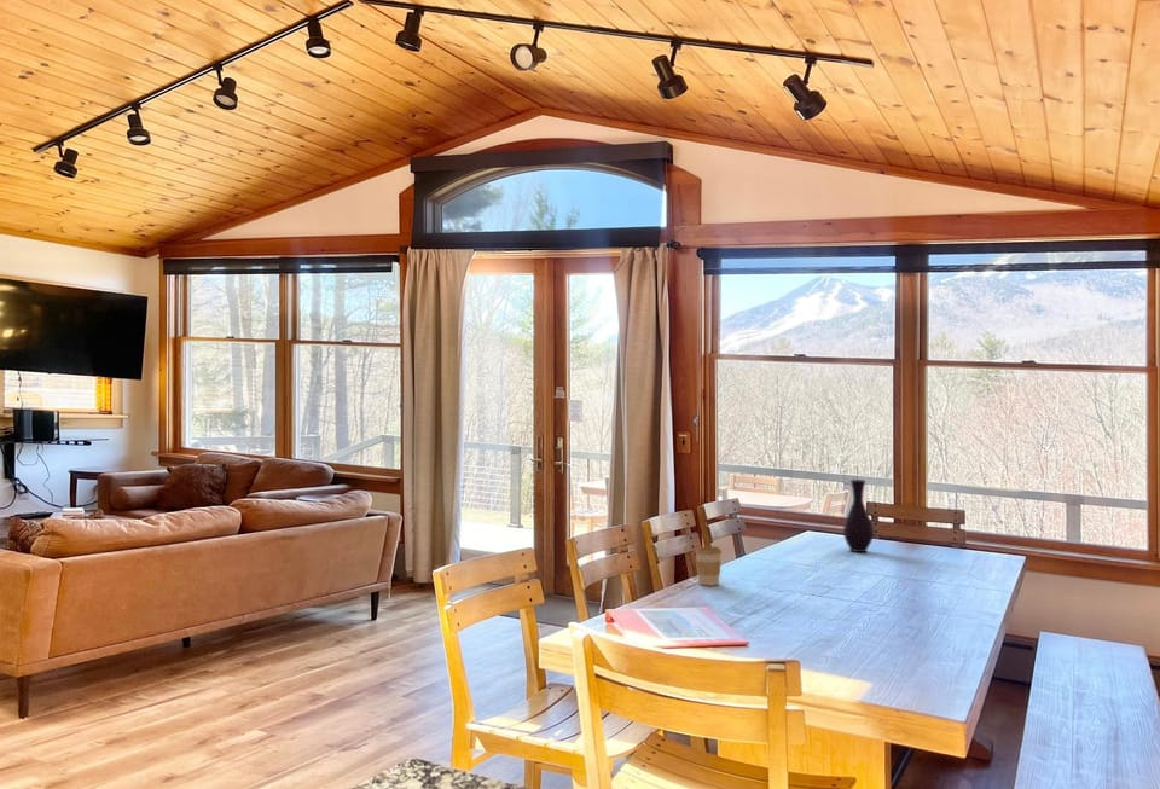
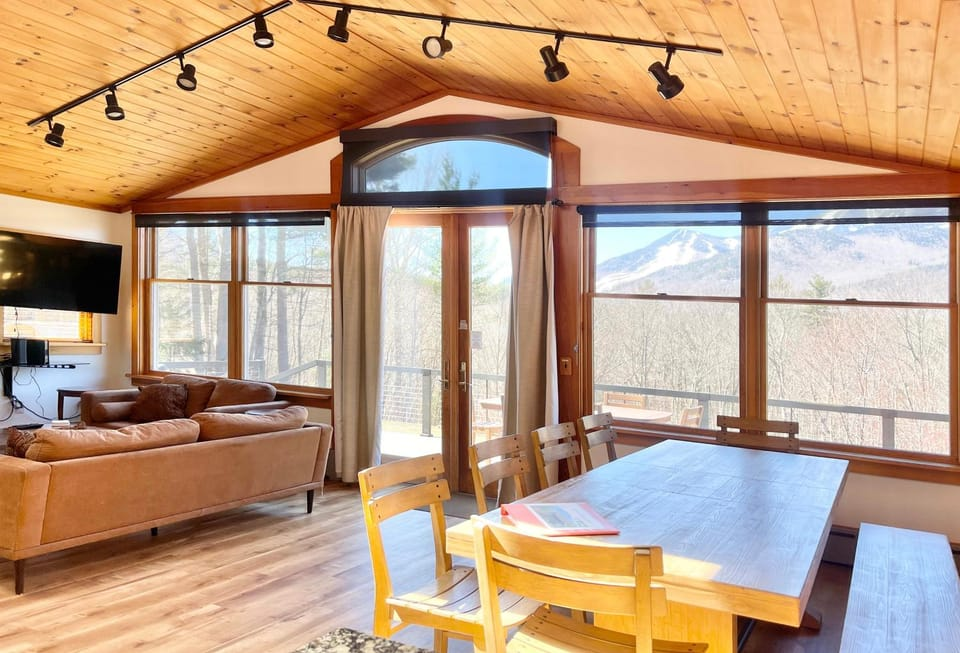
- vase [842,478,875,553]
- coffee cup [694,545,724,587]
